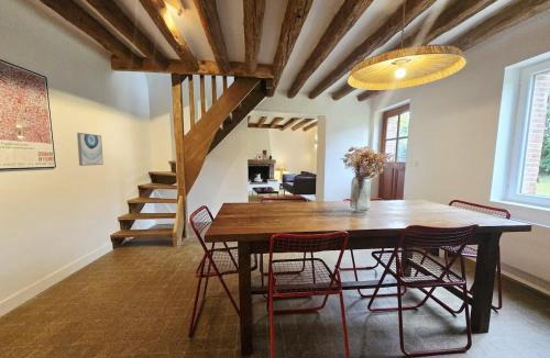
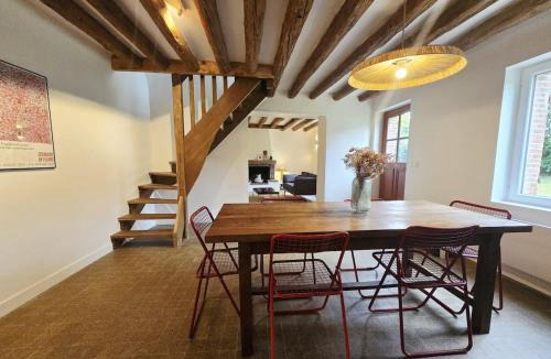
- wall art [76,132,105,167]
